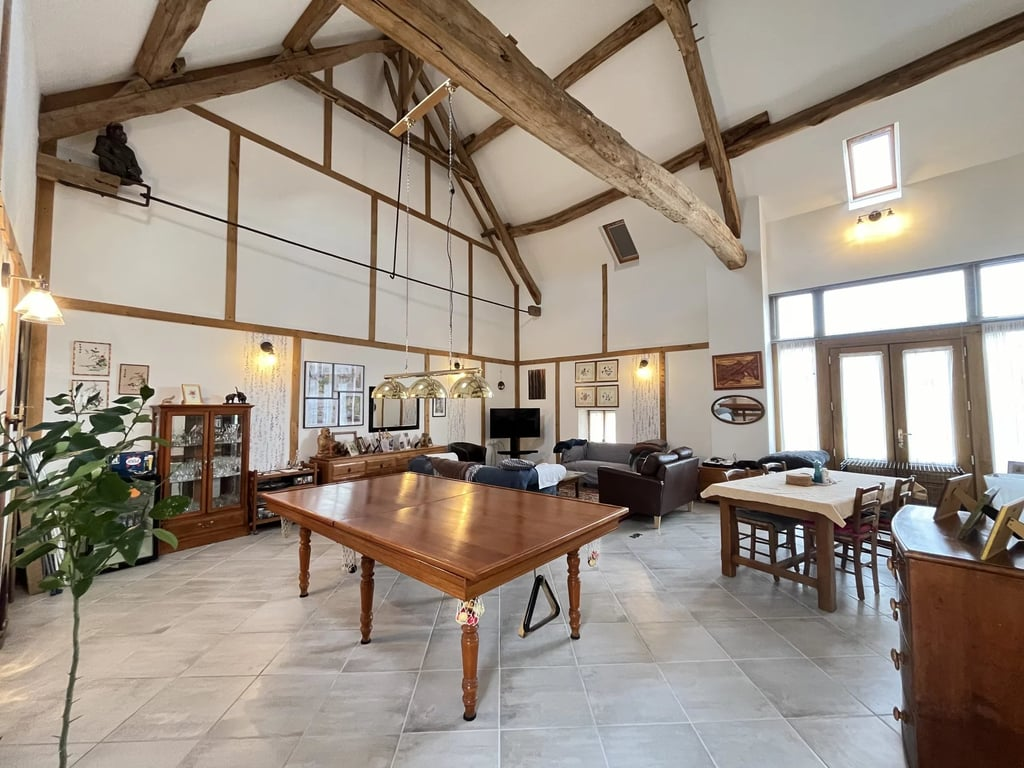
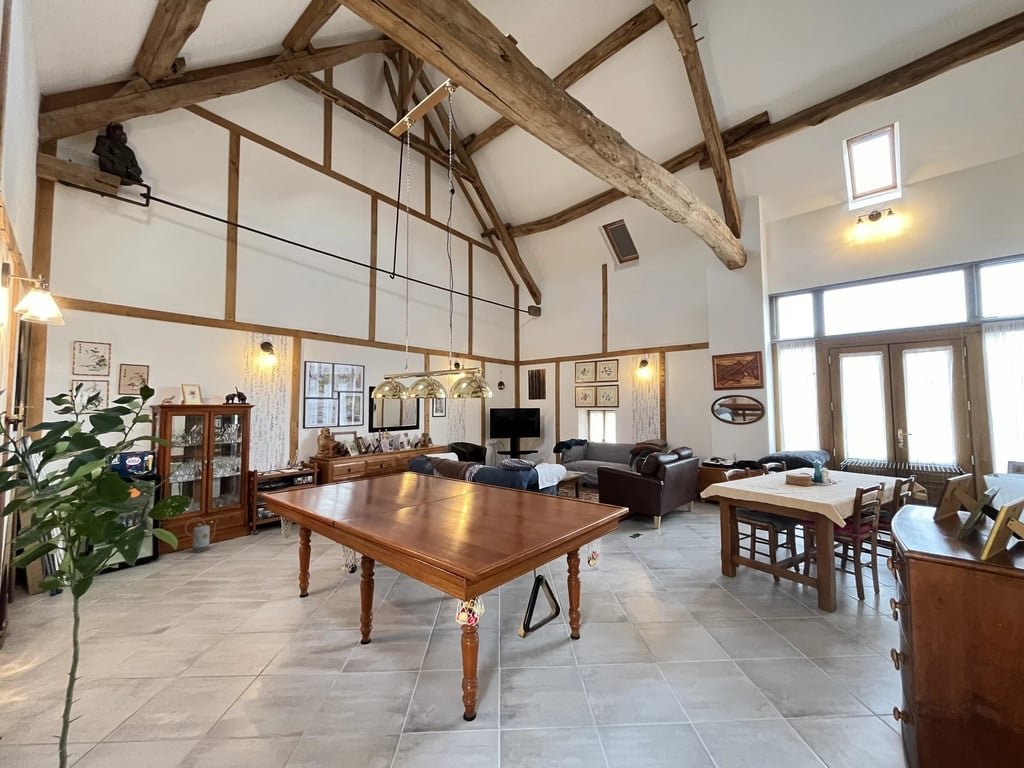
+ watering can [184,516,219,554]
